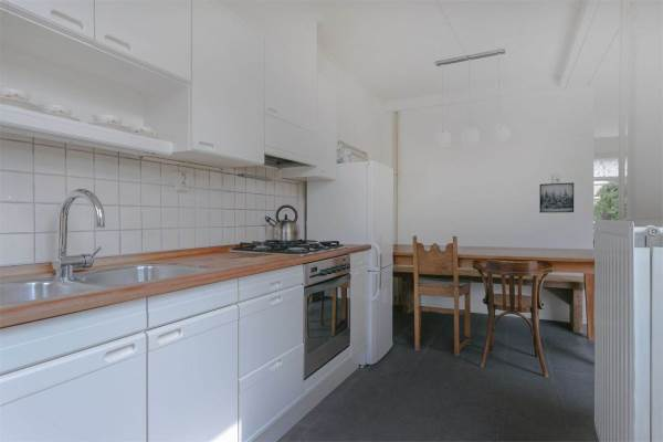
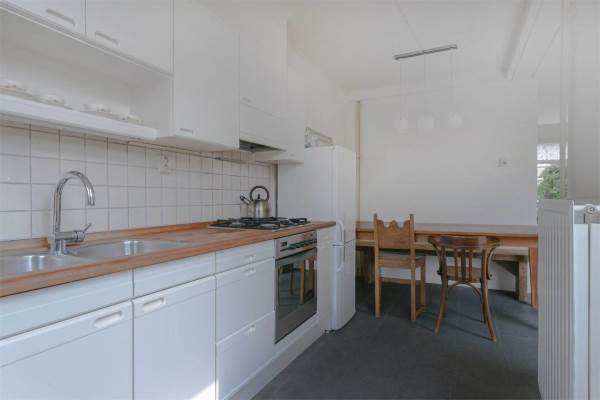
- wall art [538,181,575,213]
